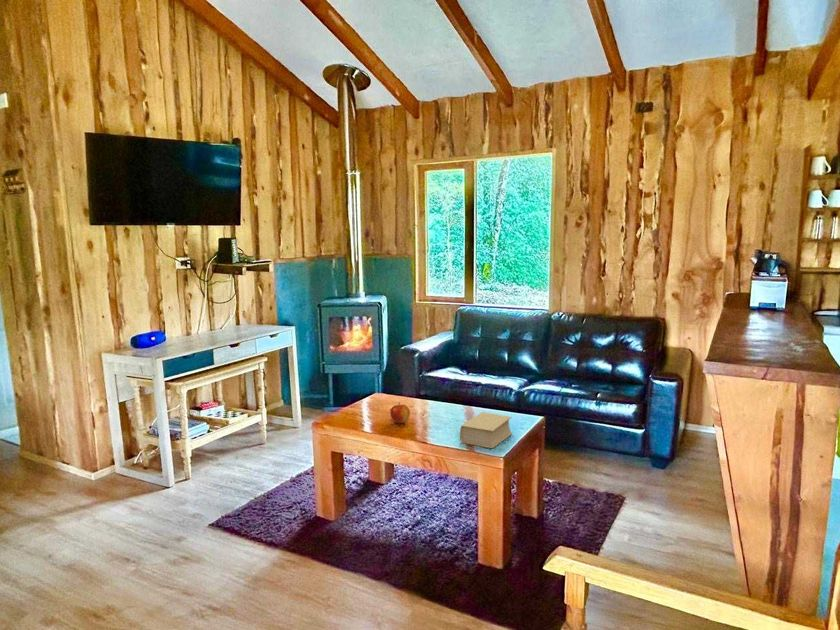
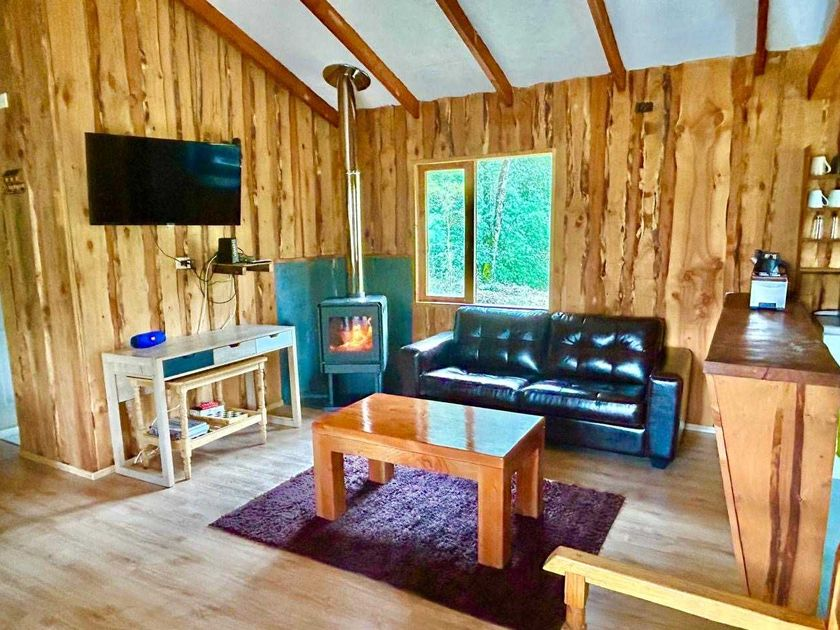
- book [459,411,514,449]
- apple [389,401,411,424]
